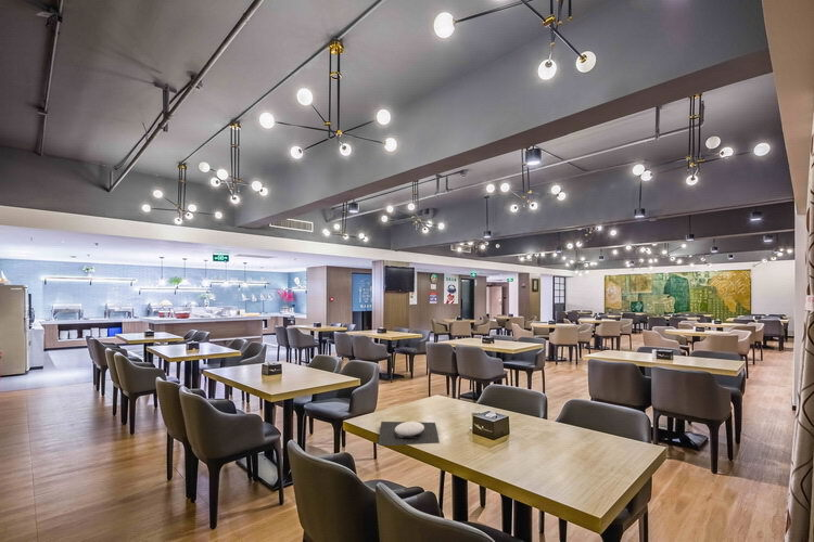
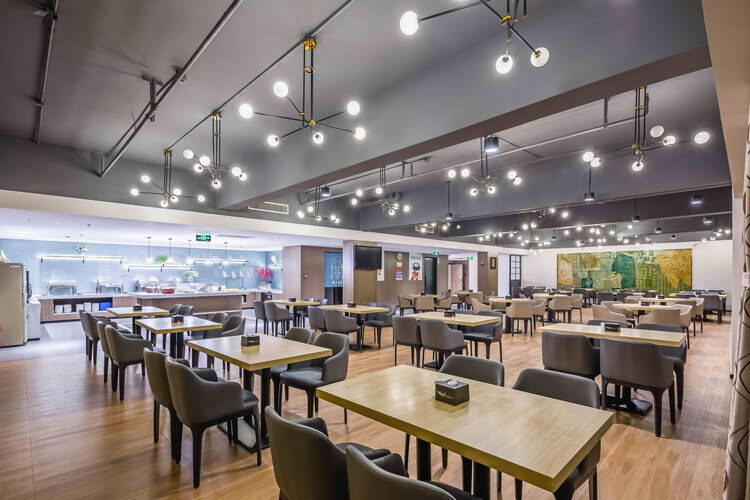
- plate [377,421,441,447]
